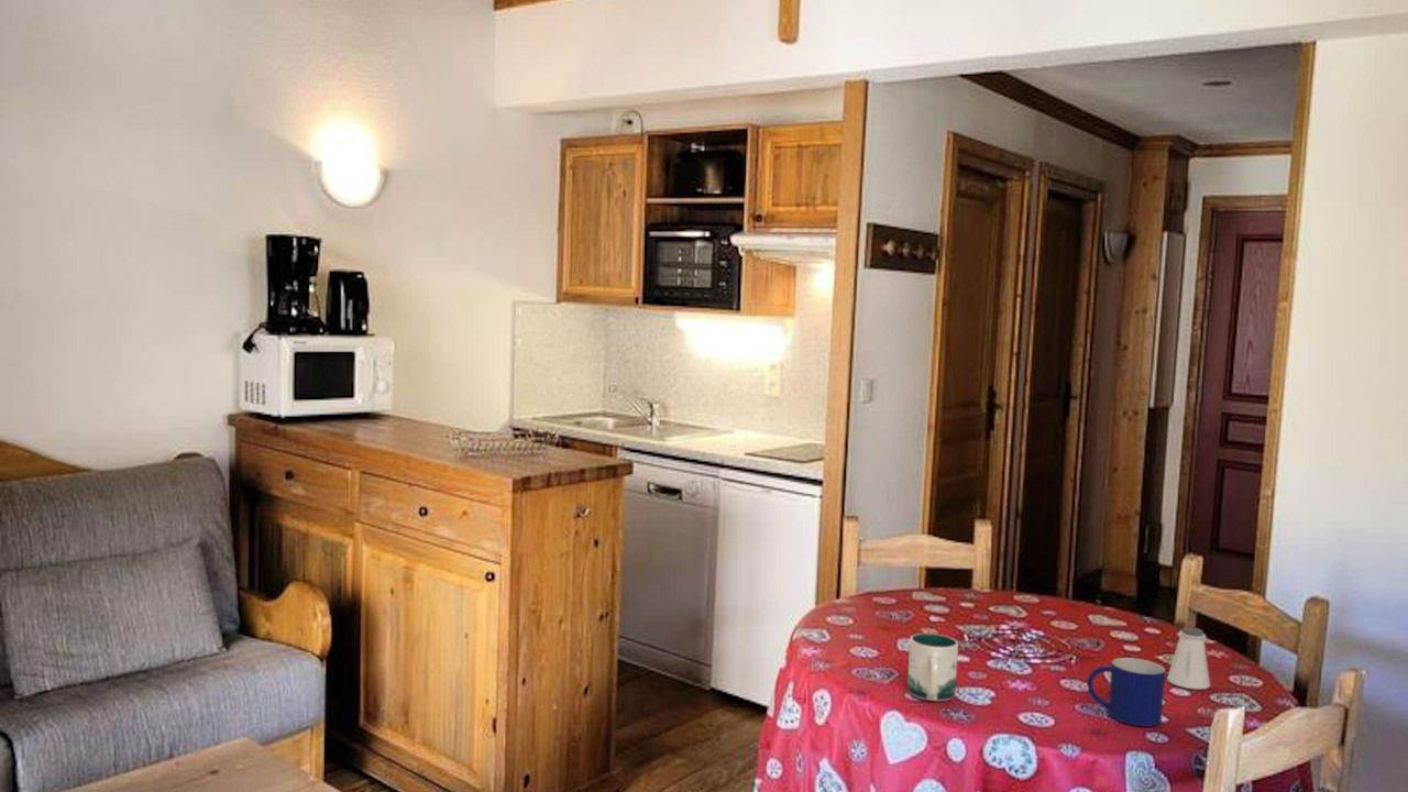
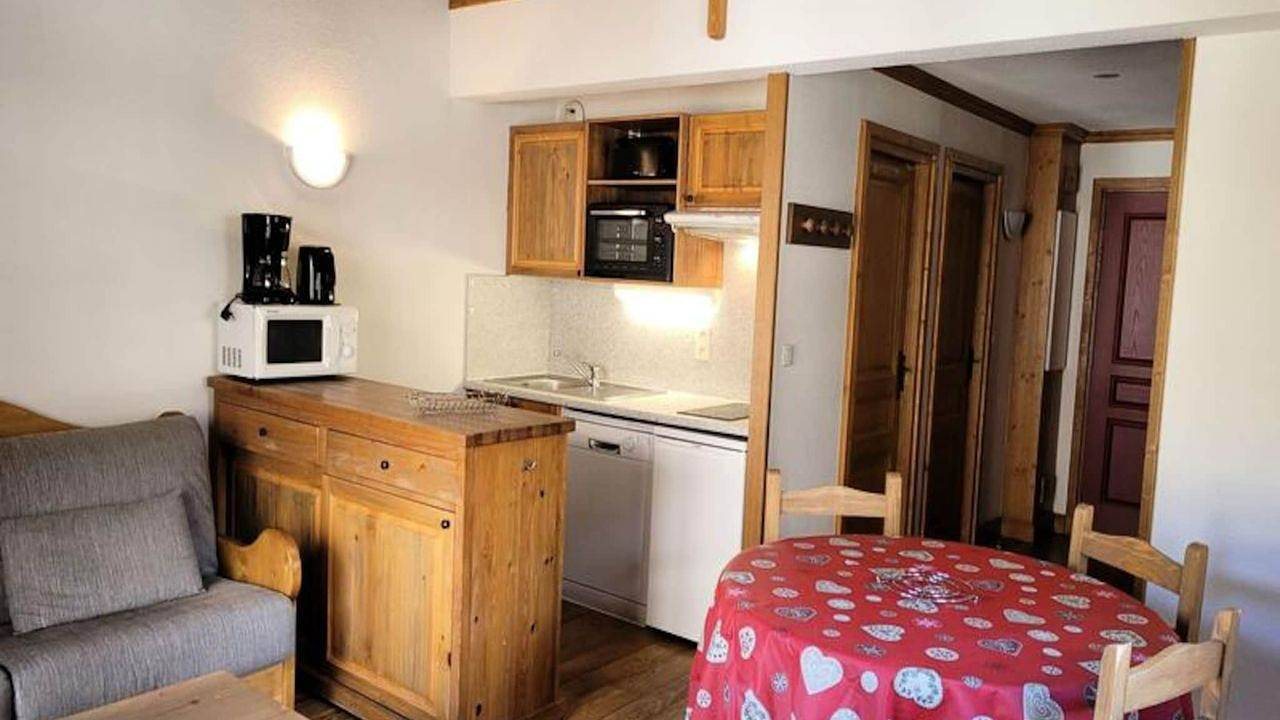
- mug [906,632,959,702]
- mug [1086,657,1166,727]
- saltshaker [1166,626,1211,691]
